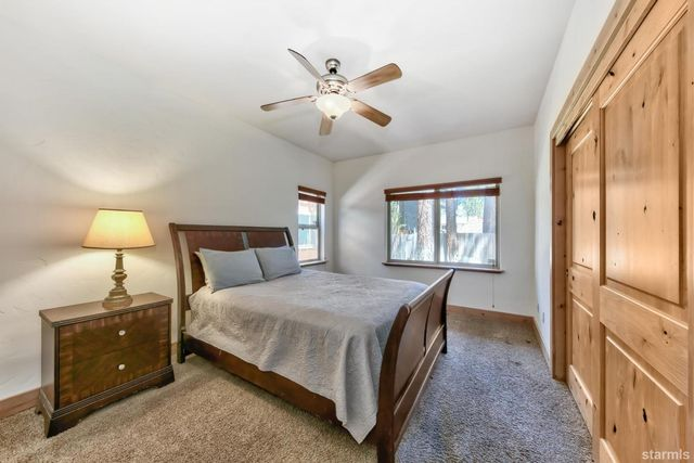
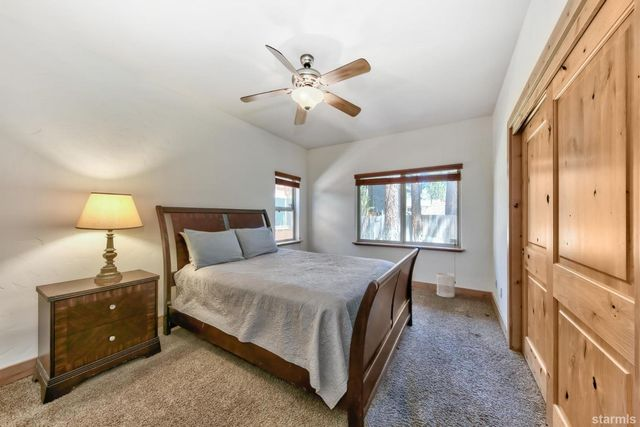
+ wastebasket [435,272,456,298]
